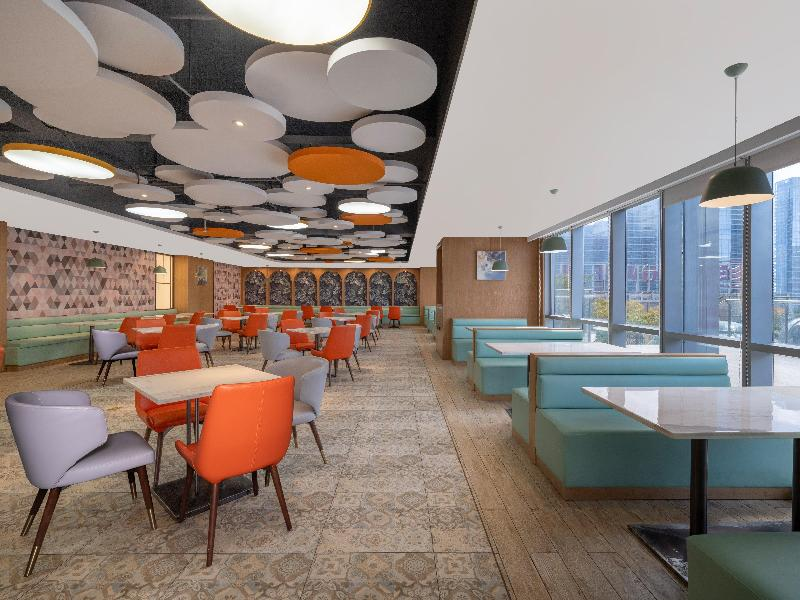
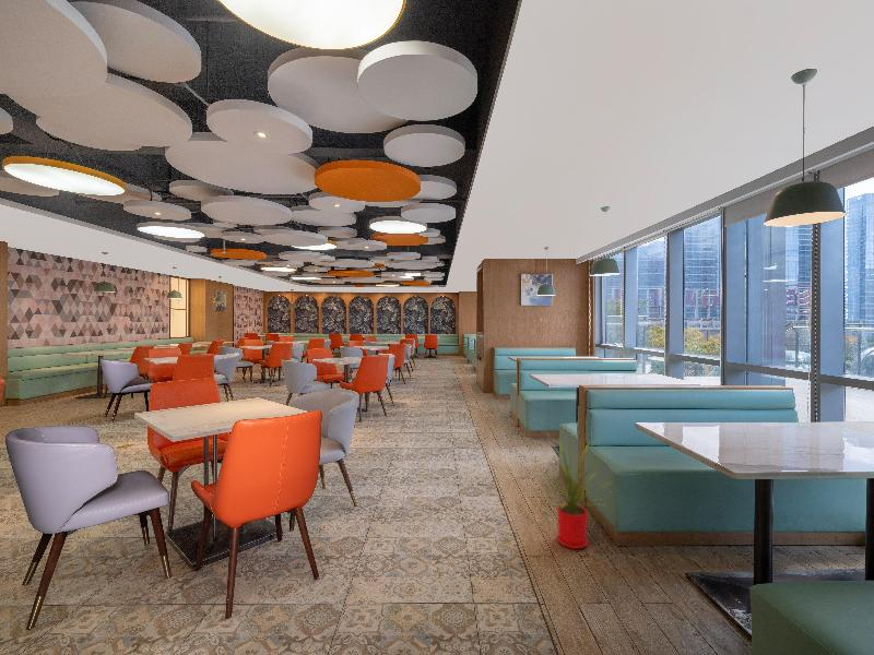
+ house plant [530,430,614,550]
